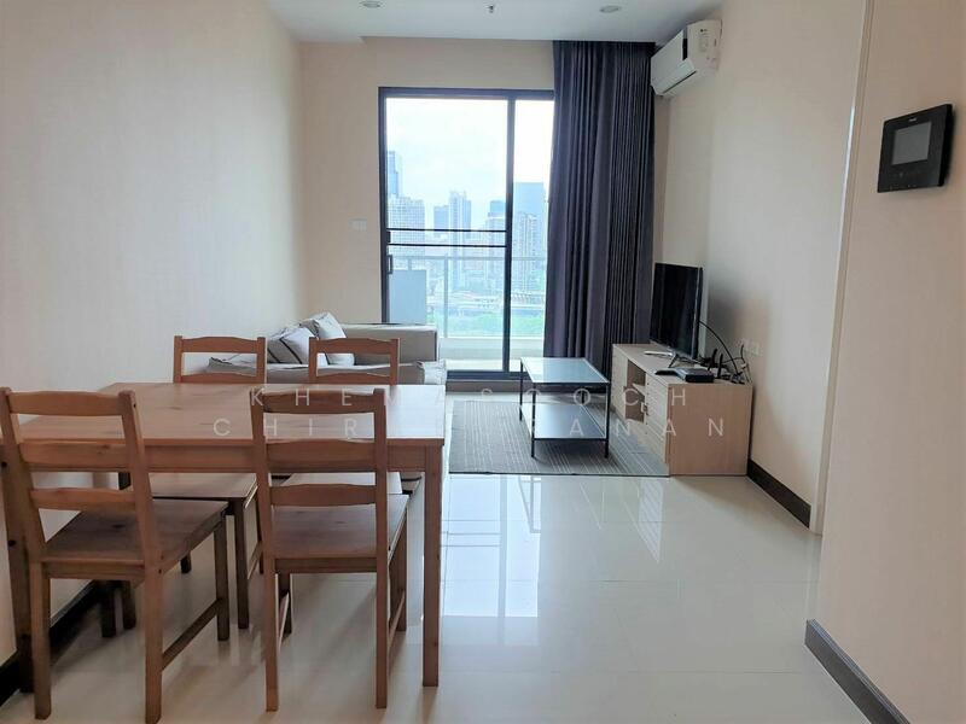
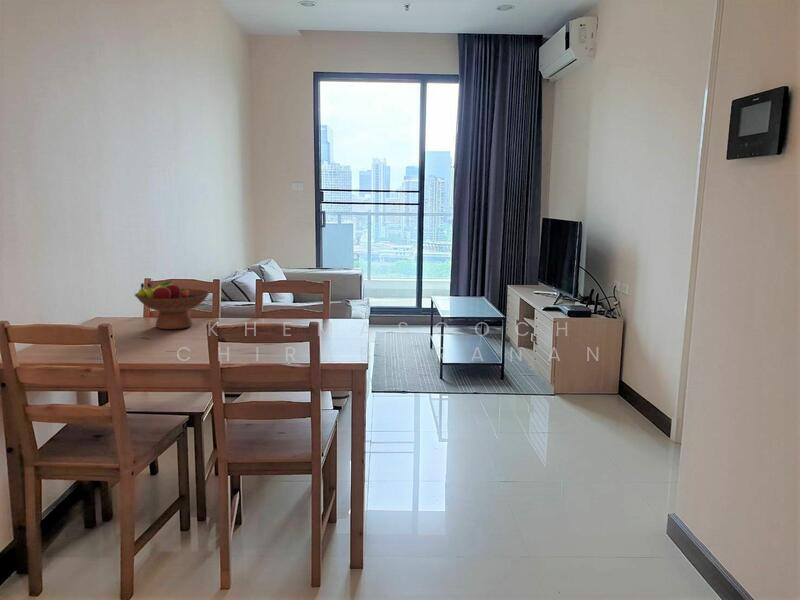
+ fruit bowl [134,280,211,330]
